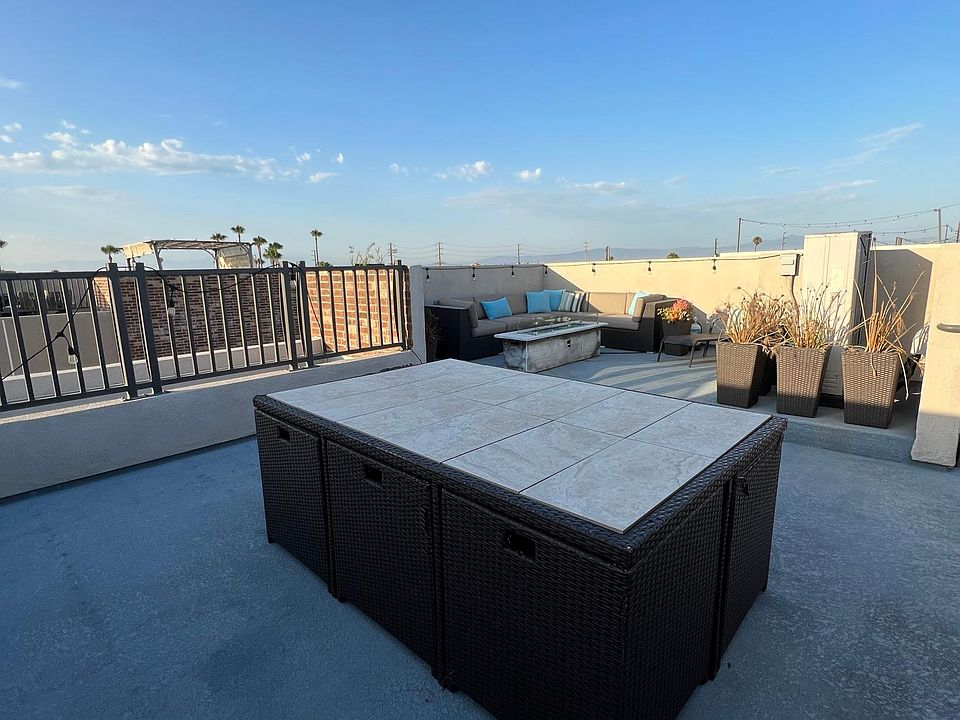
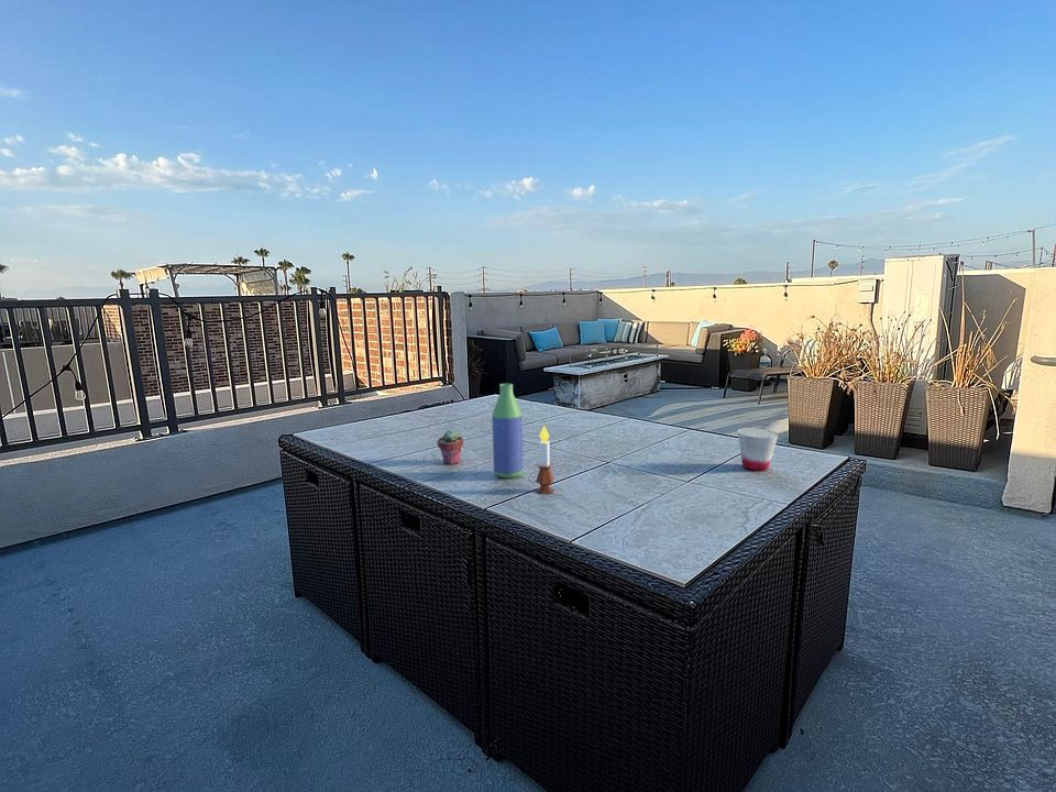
+ cup [737,427,779,472]
+ potted succulent [436,429,464,465]
+ bottle [491,383,525,480]
+ candle [535,425,554,495]
